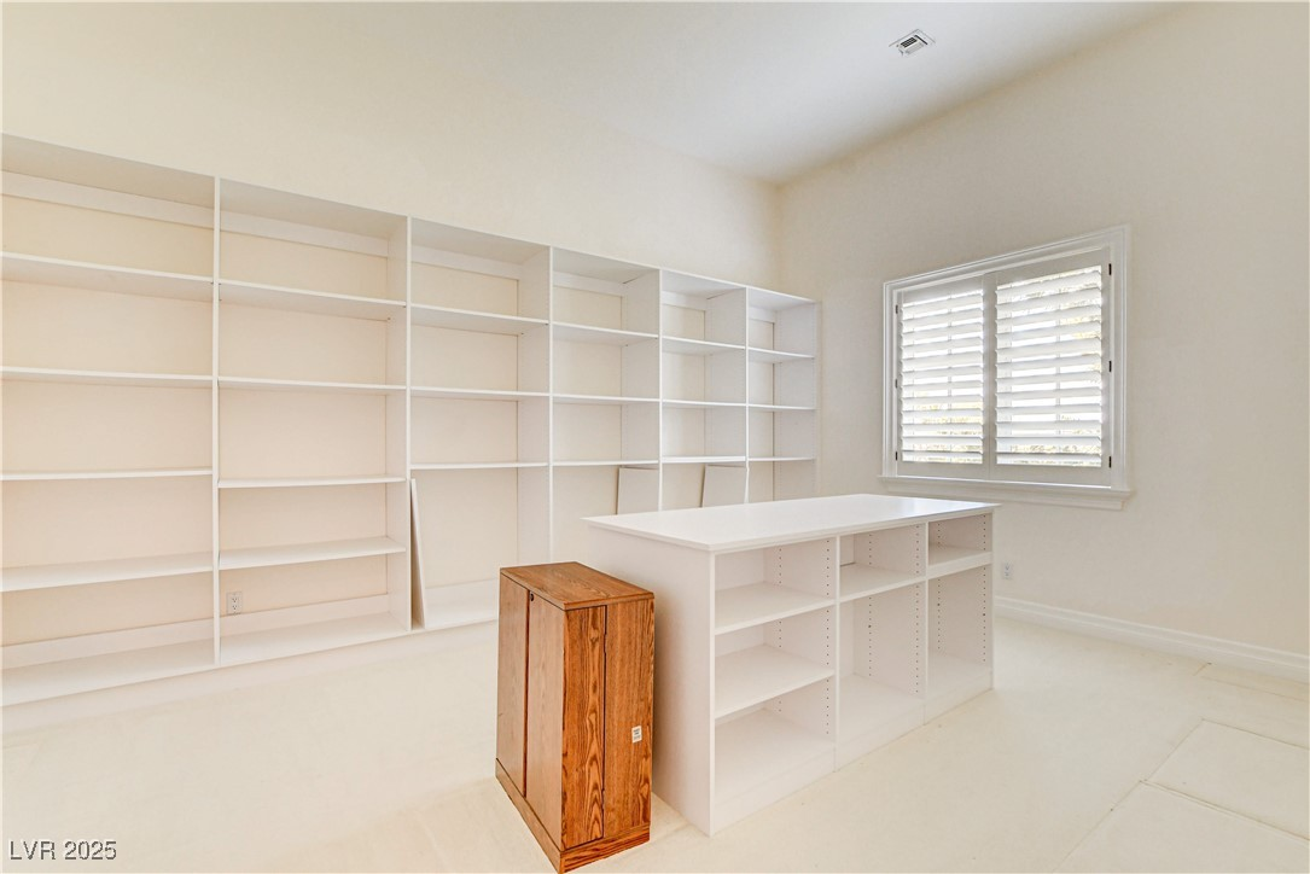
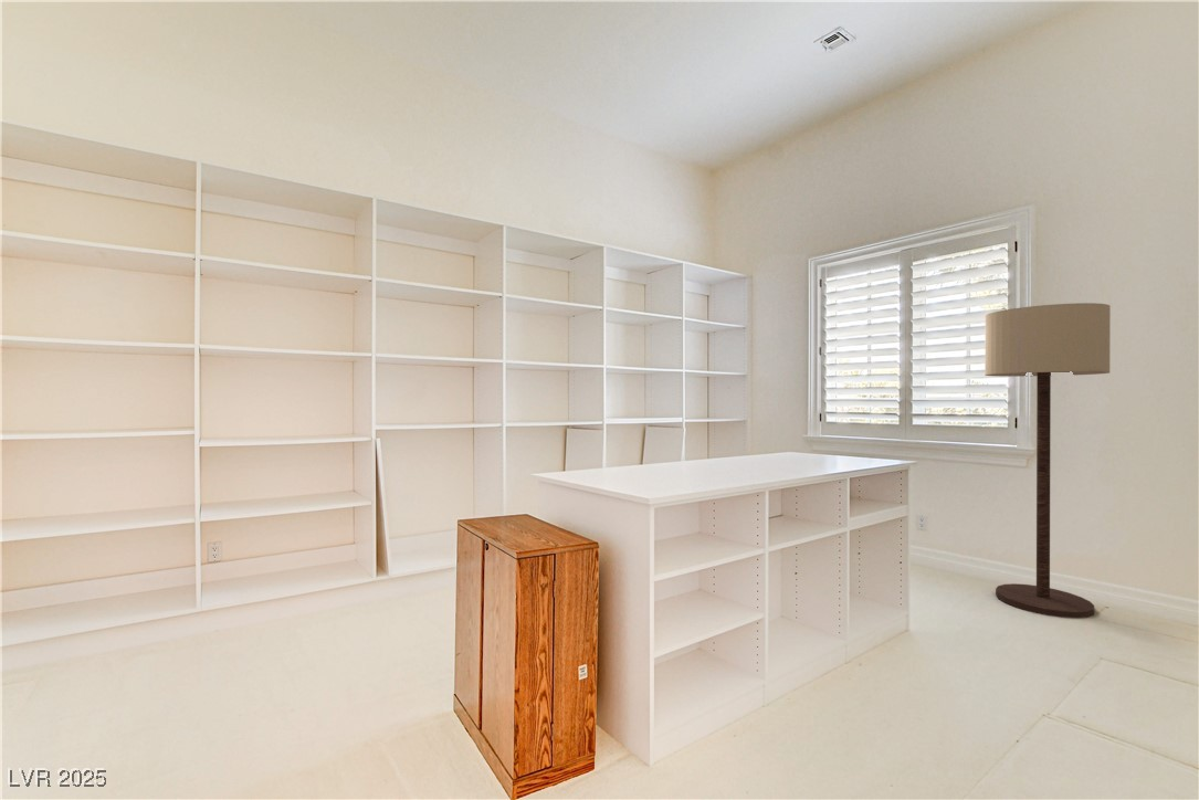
+ floor lamp [984,302,1112,619]
